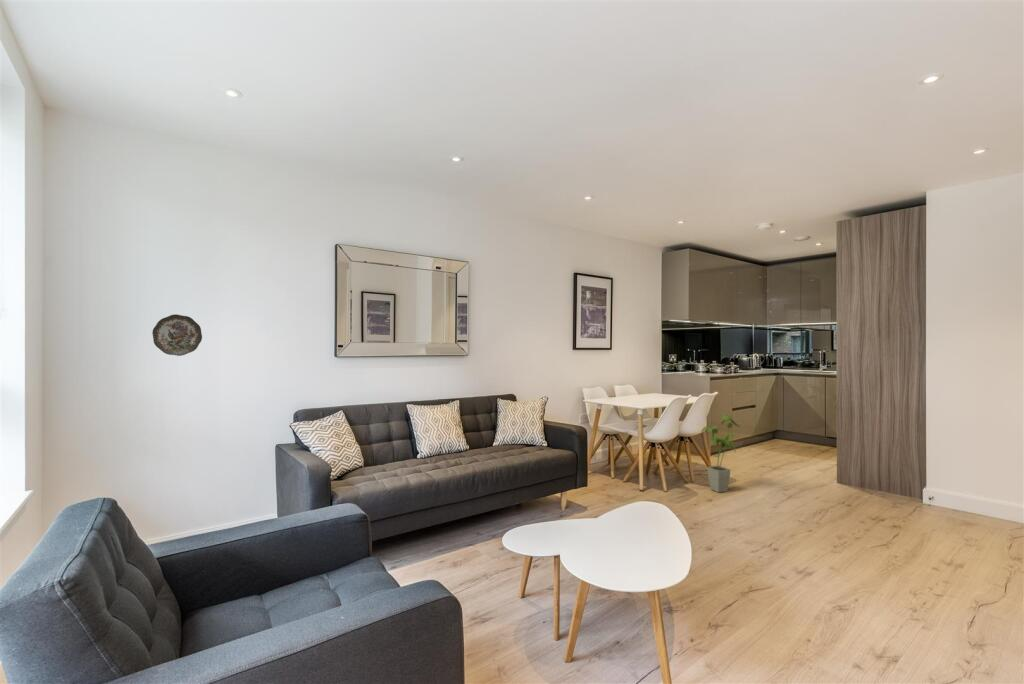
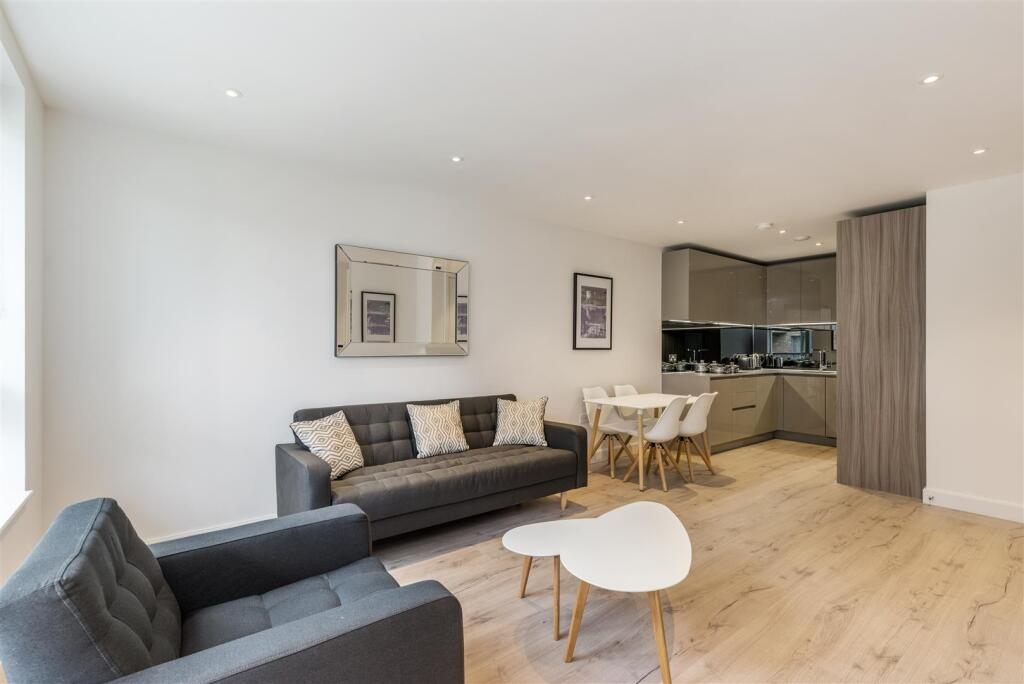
- house plant [700,413,747,494]
- decorative plate [151,313,203,357]
